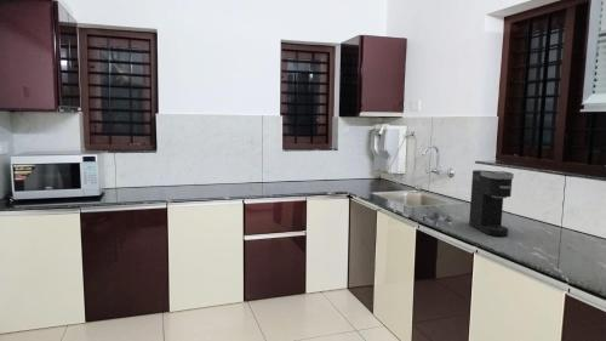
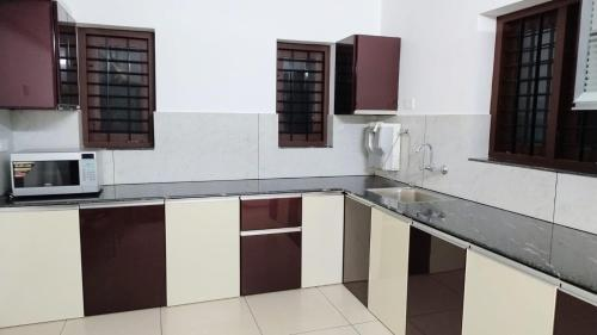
- coffee maker [468,169,515,238]
